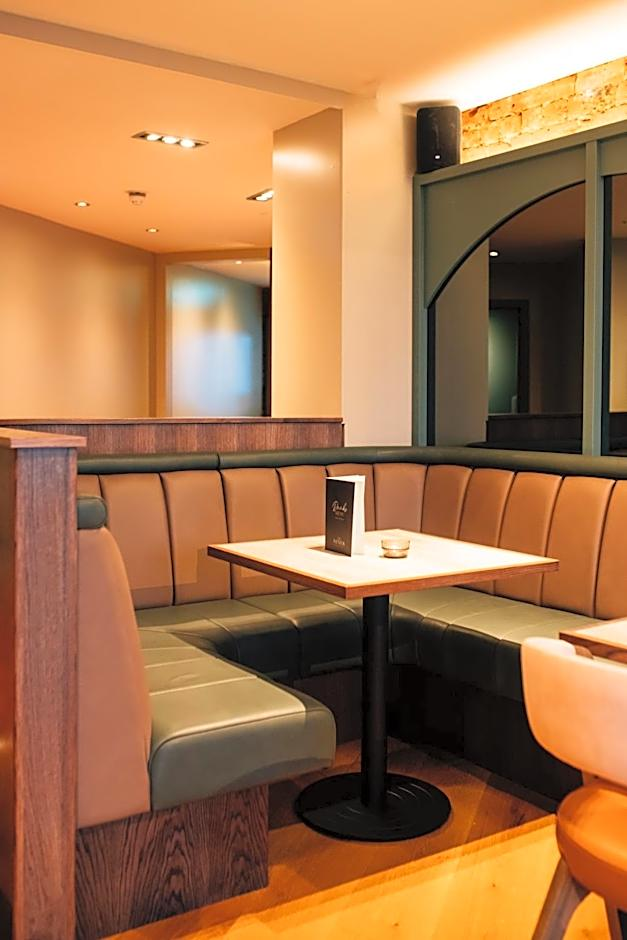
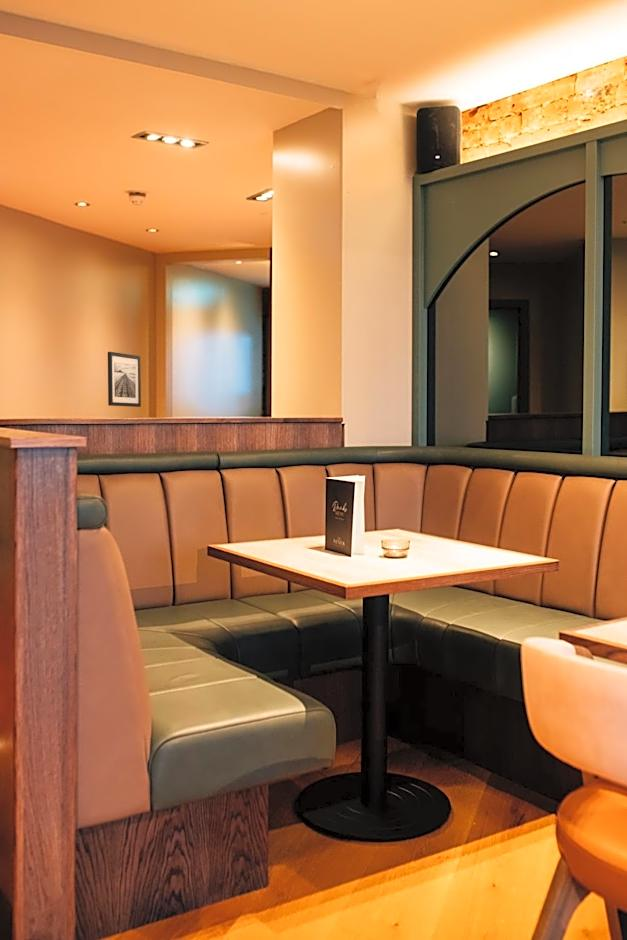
+ wall art [107,351,142,408]
